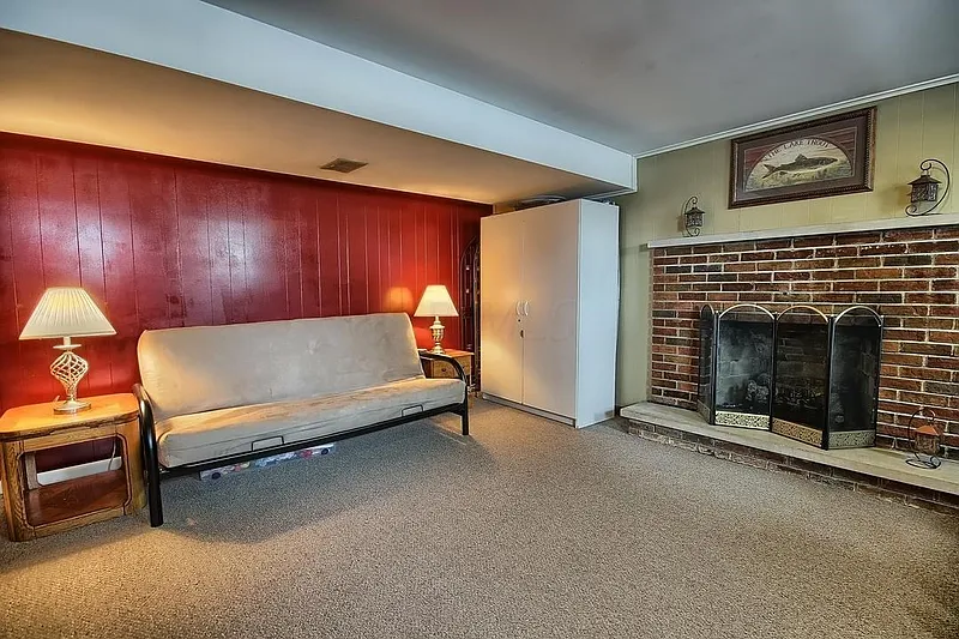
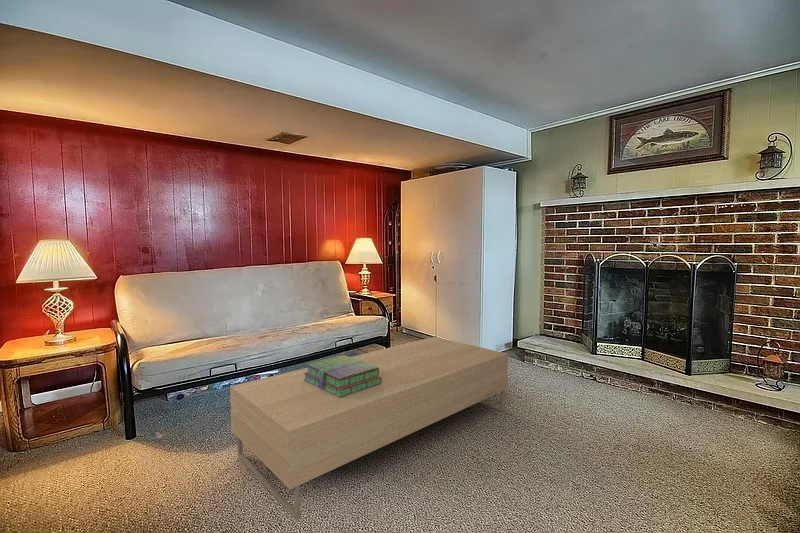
+ stack of books [303,354,382,398]
+ coffee table [229,336,509,521]
